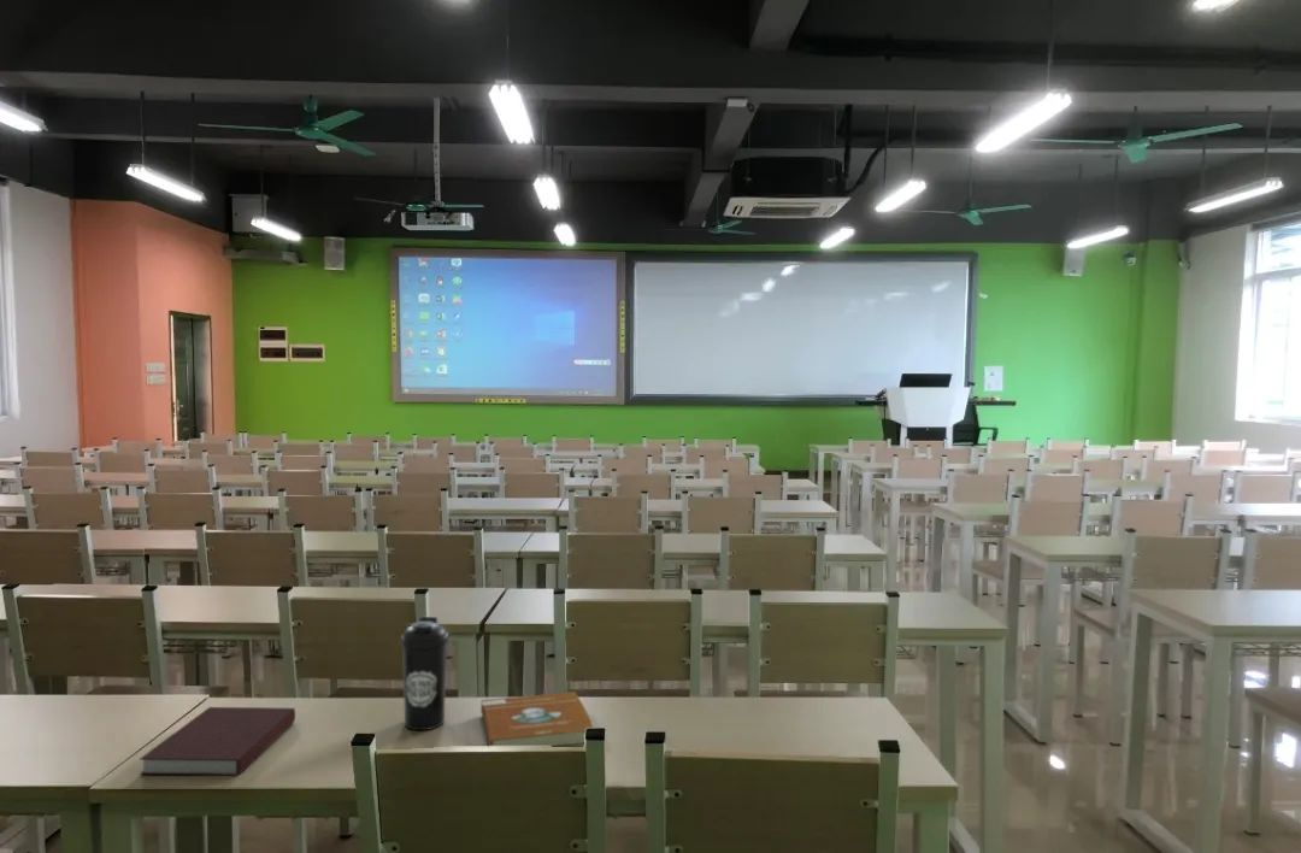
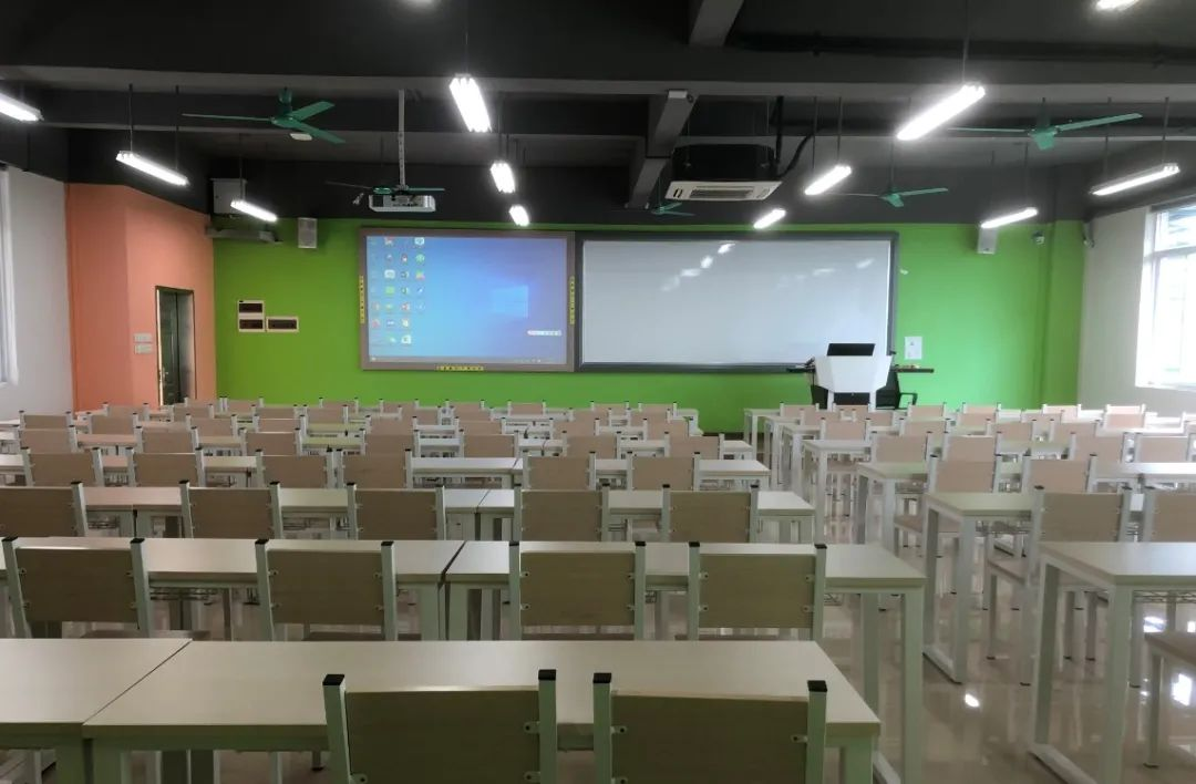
- notebook [139,706,296,777]
- water bottle [400,616,449,731]
- book [479,690,595,747]
